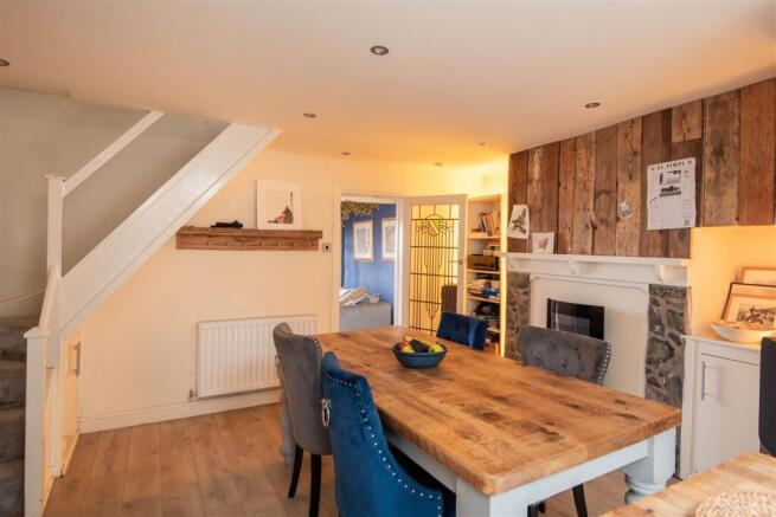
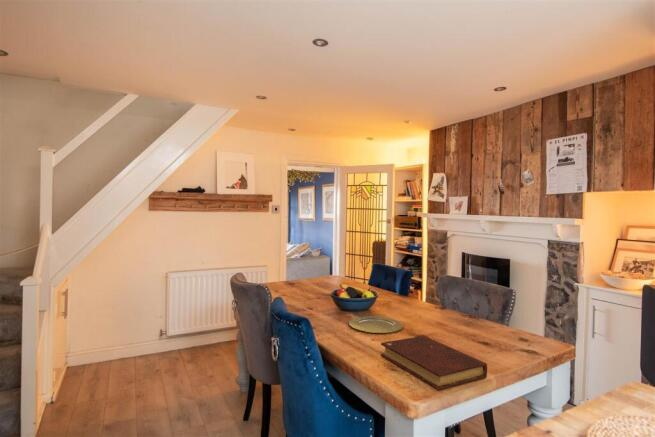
+ plate [348,315,404,334]
+ book [380,335,488,391]
